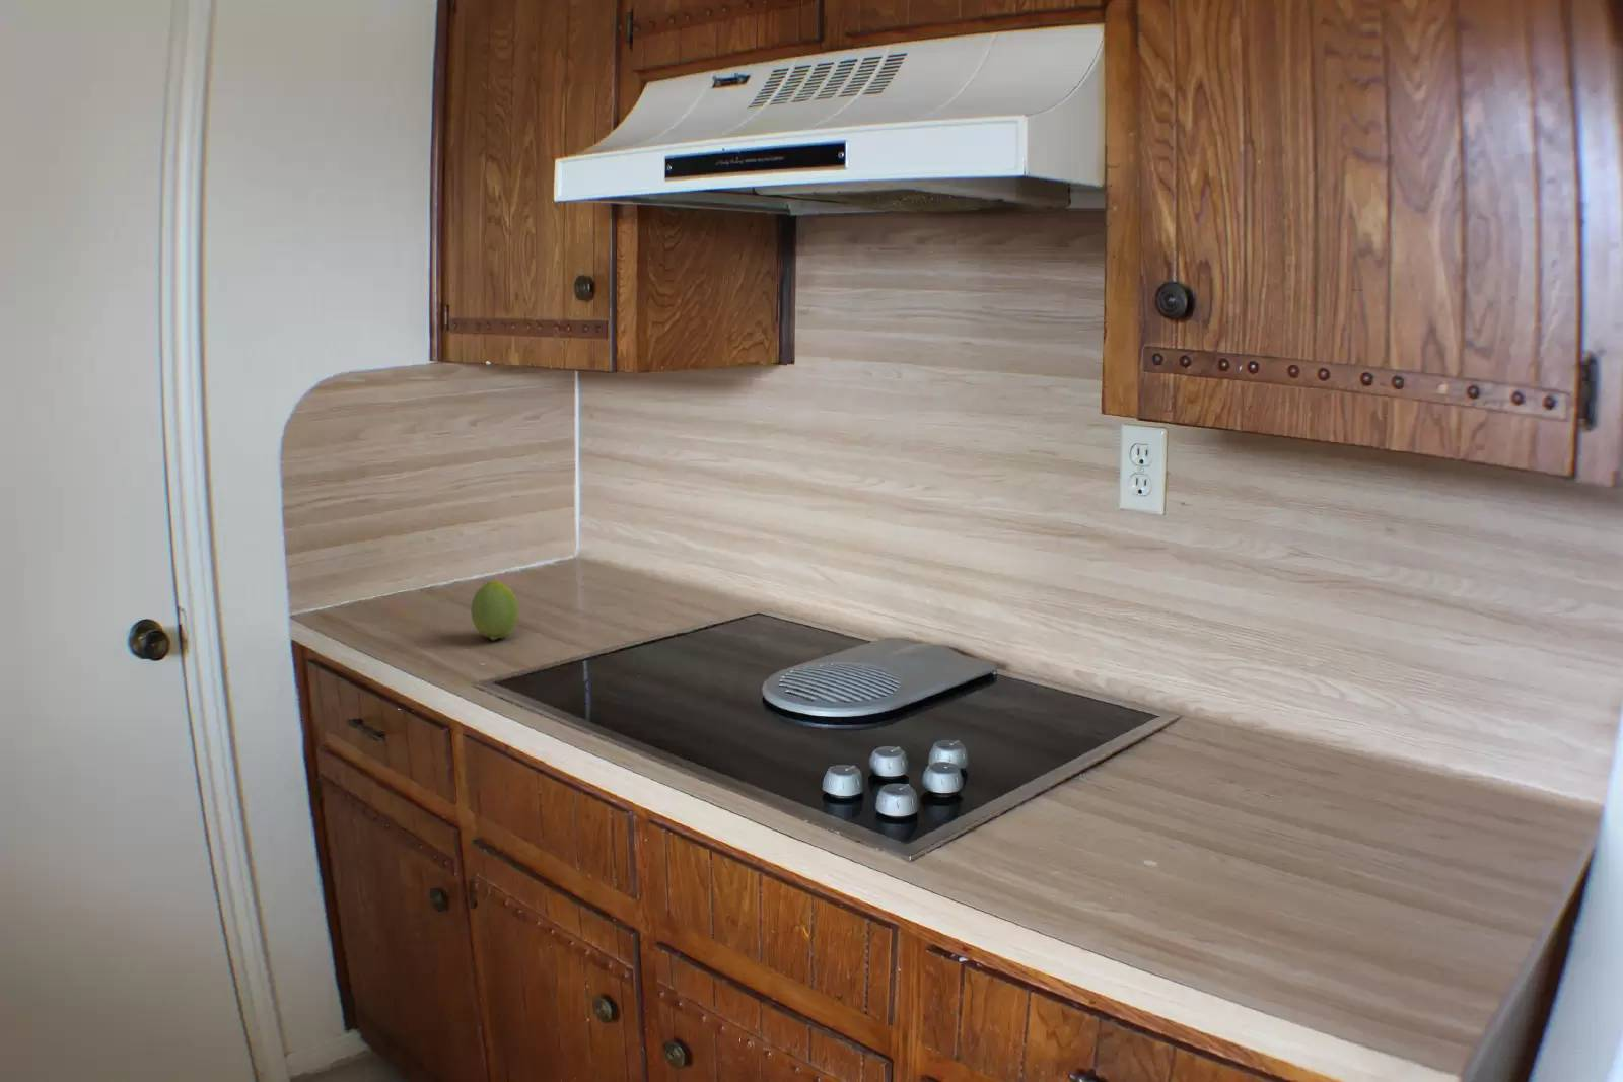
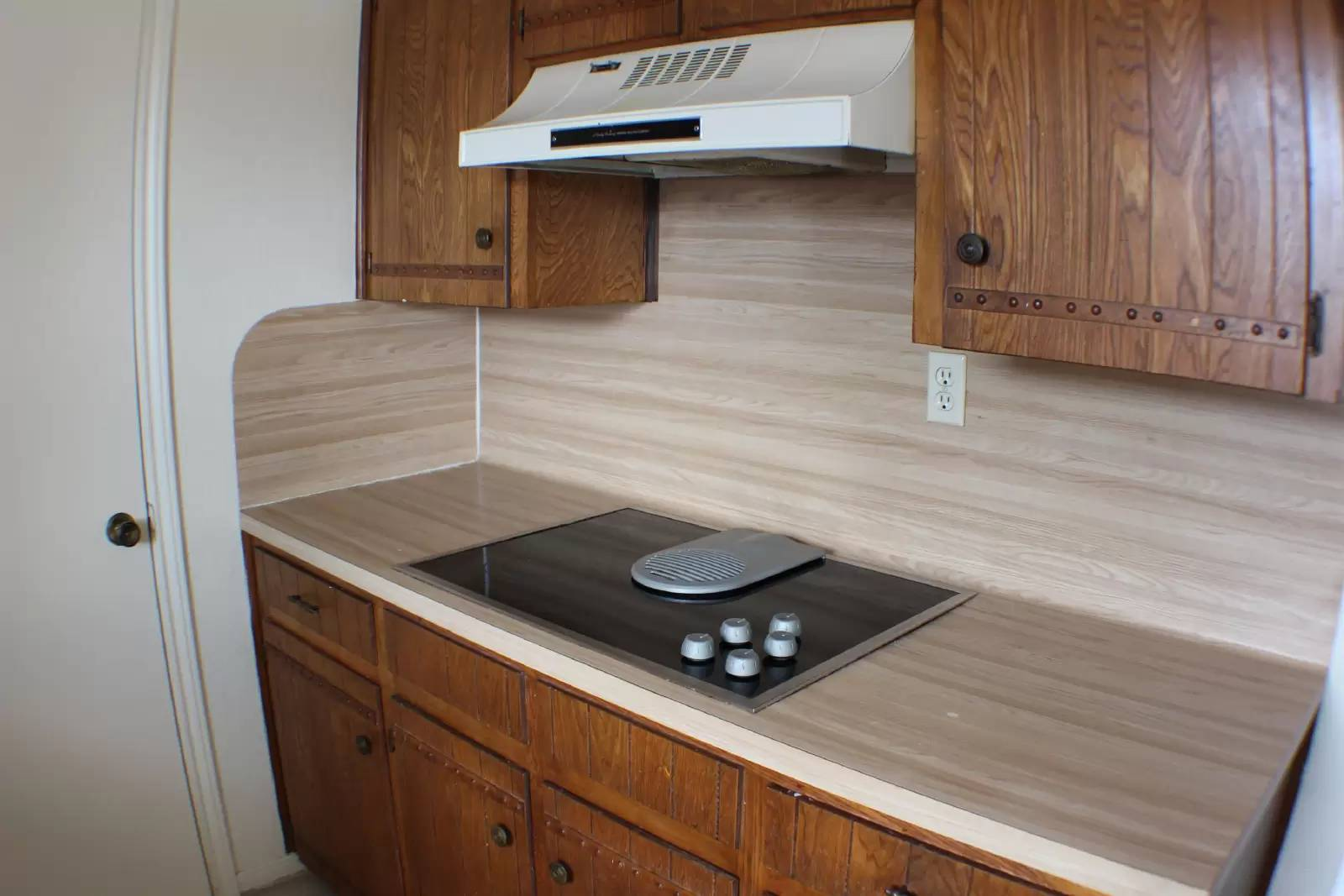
- fruit [470,578,519,641]
